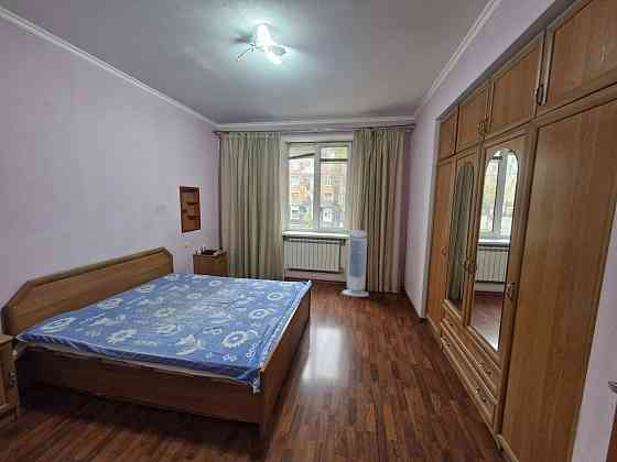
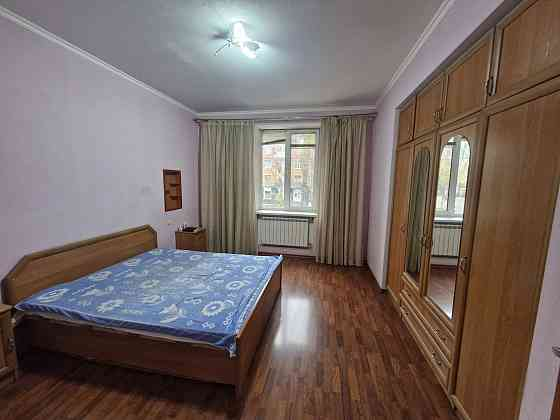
- air purifier [342,229,370,298]
